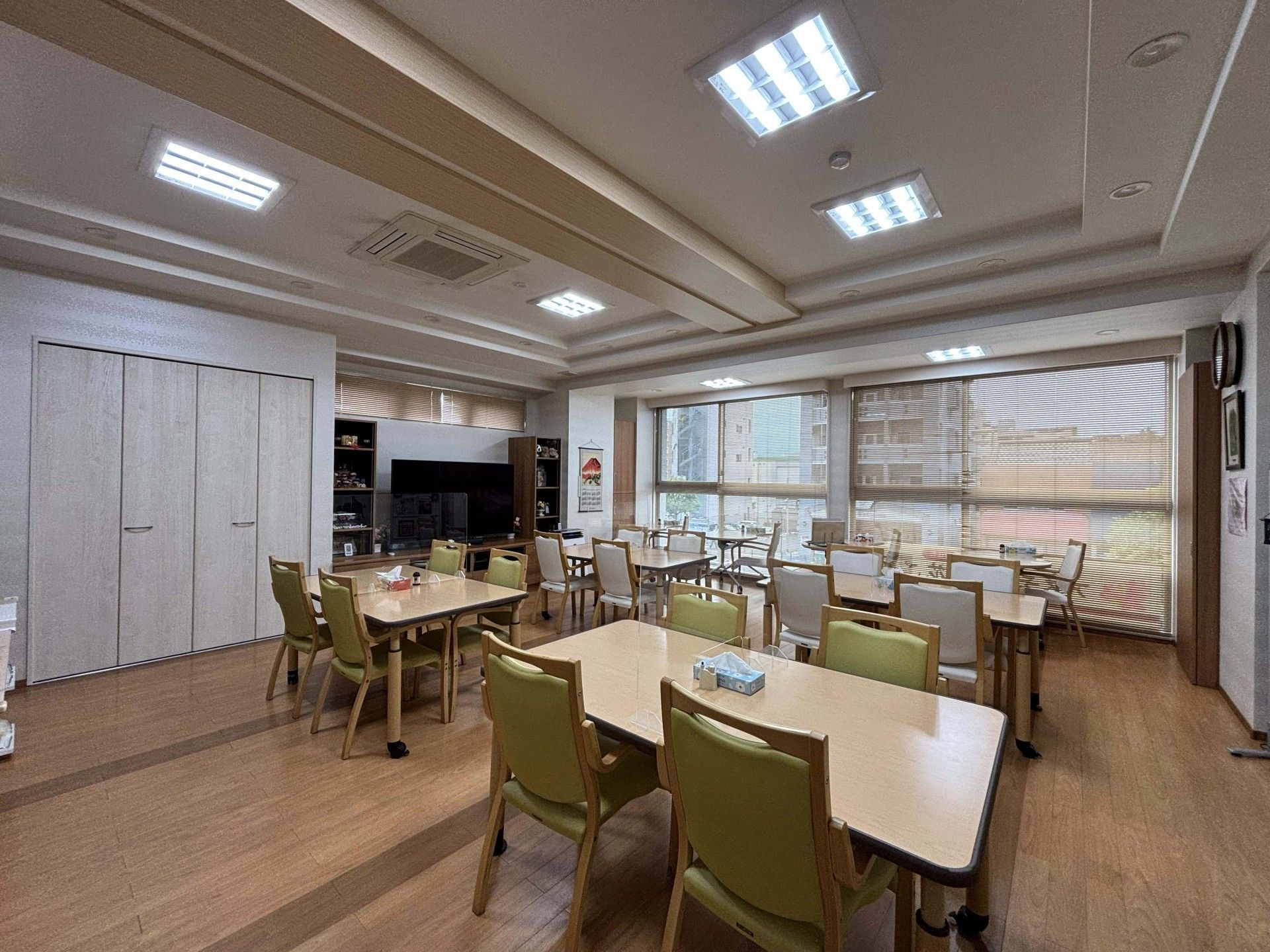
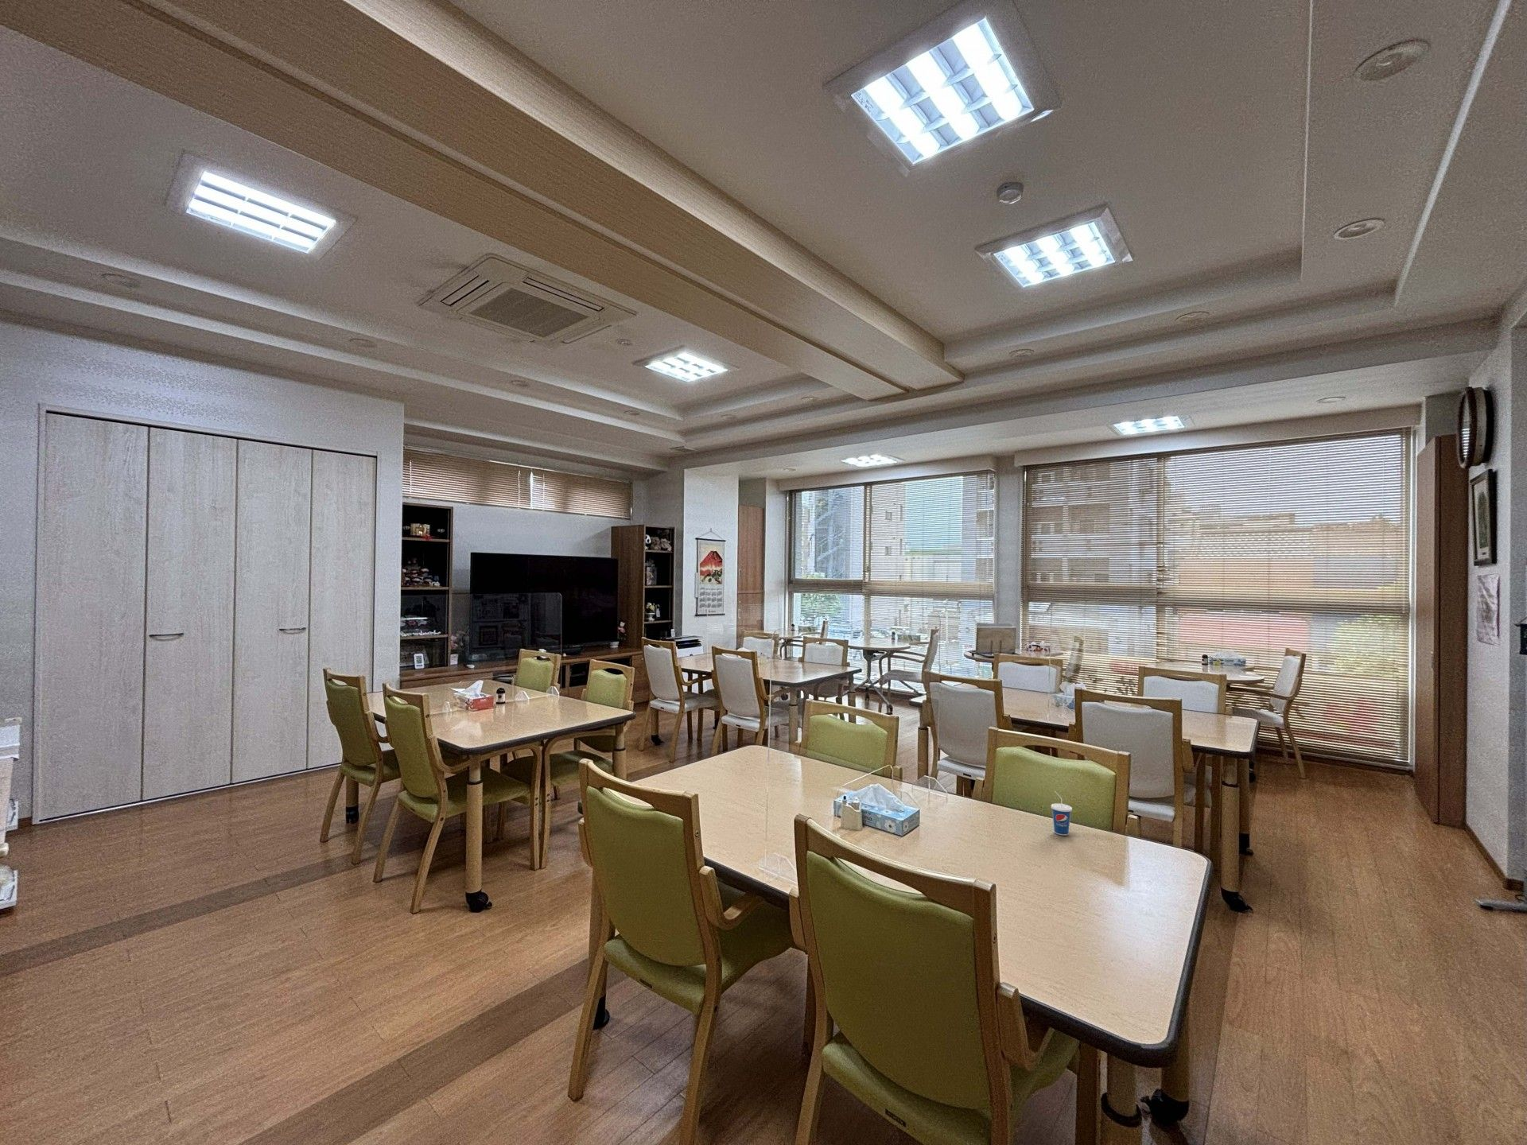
+ cup [1050,790,1073,836]
